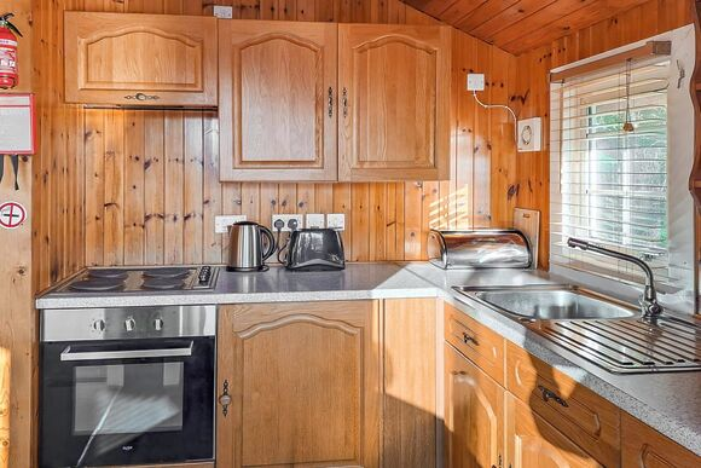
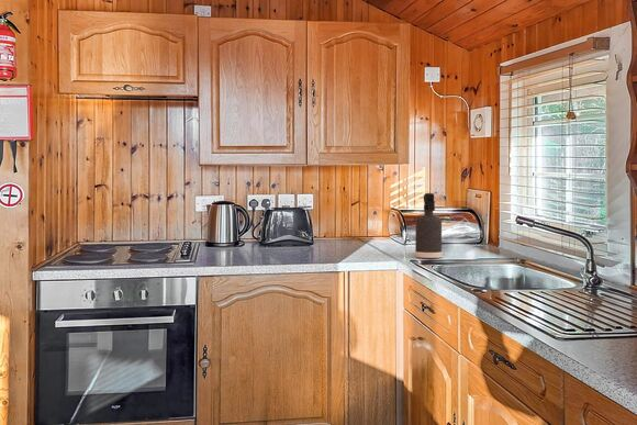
+ spray bottle [414,192,444,259]
